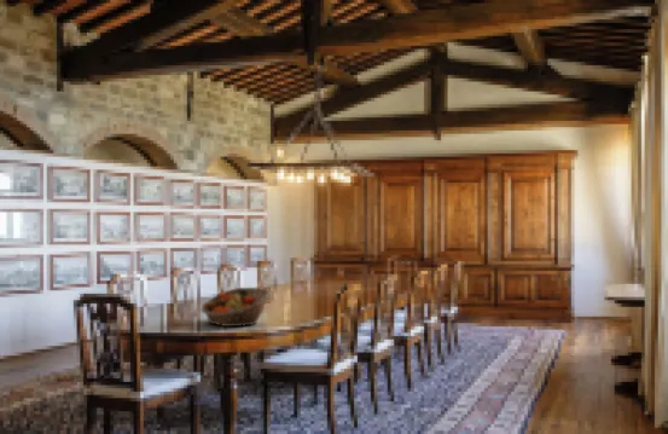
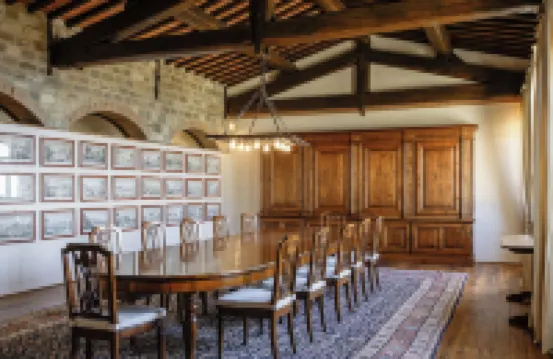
- fruit basket [201,287,272,328]
